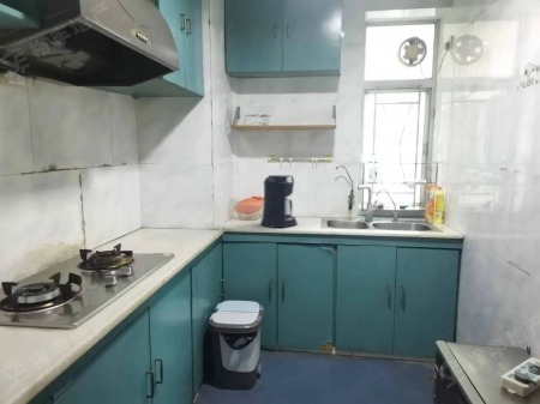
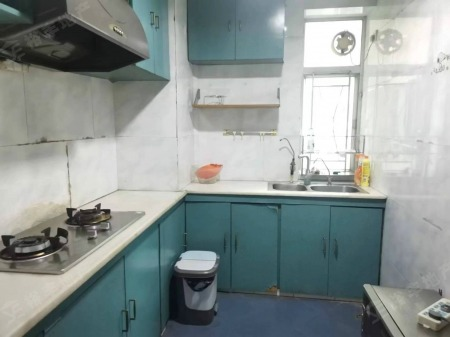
- coffee maker [259,174,299,229]
